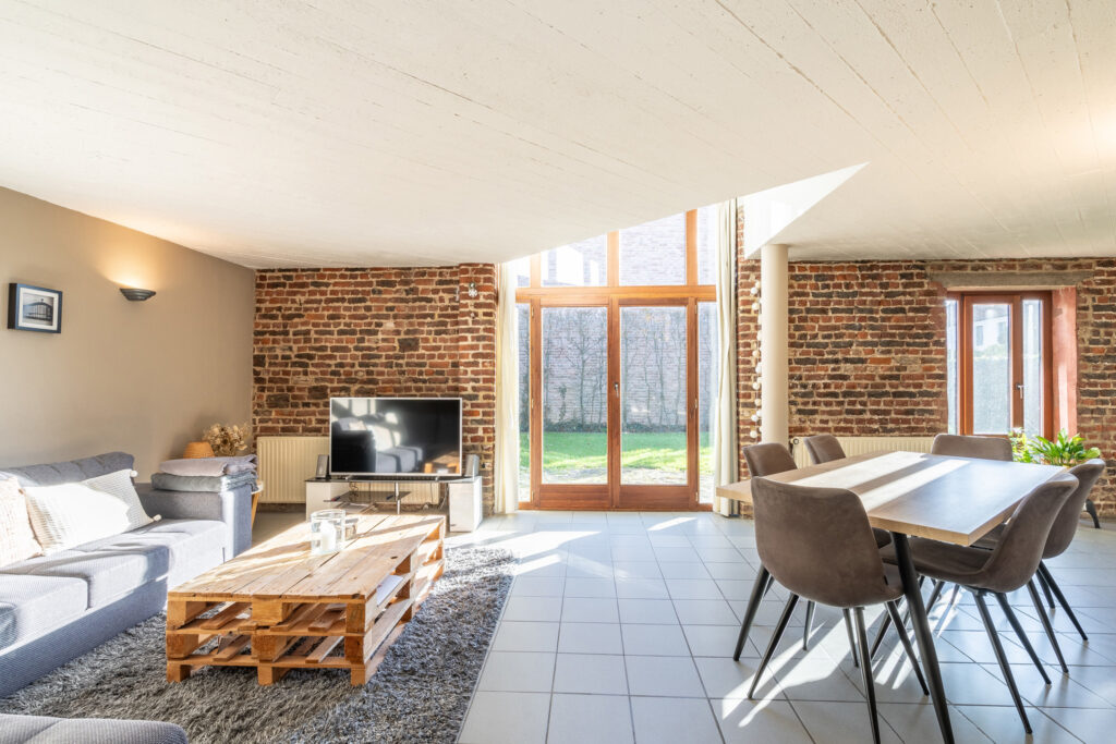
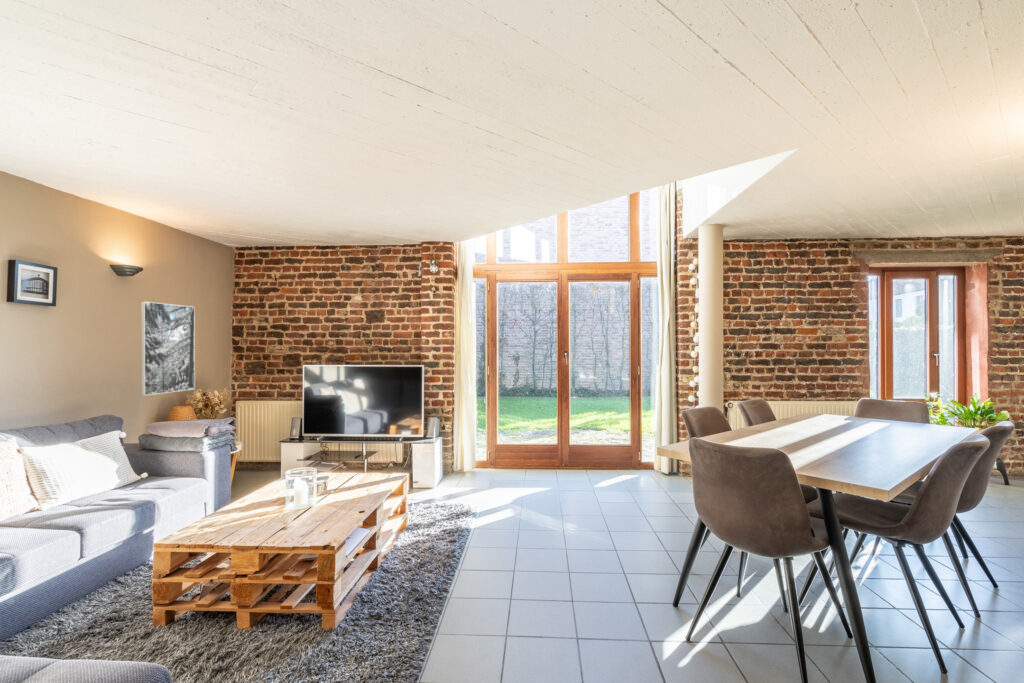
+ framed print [140,300,196,397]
